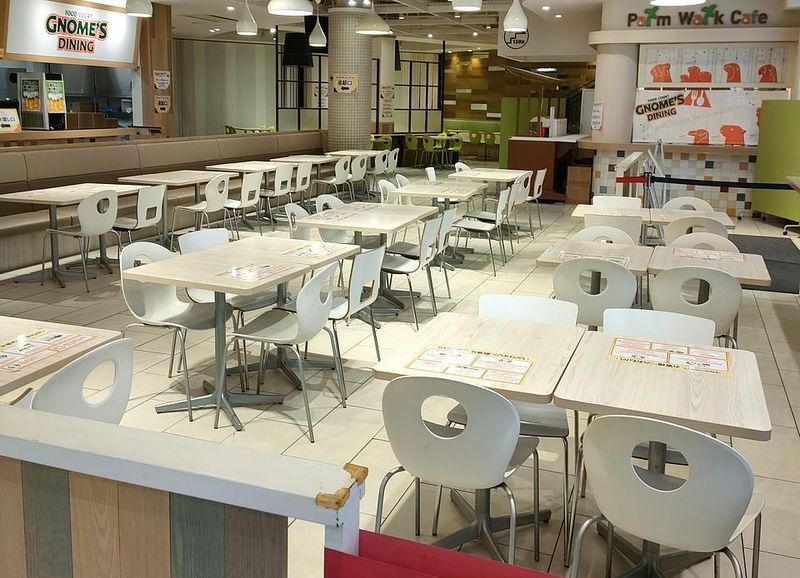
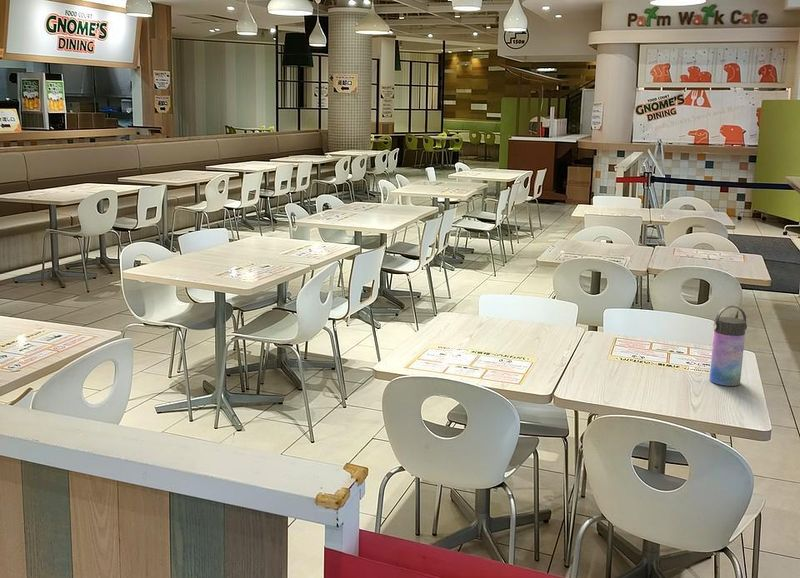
+ water bottle [708,305,748,387]
